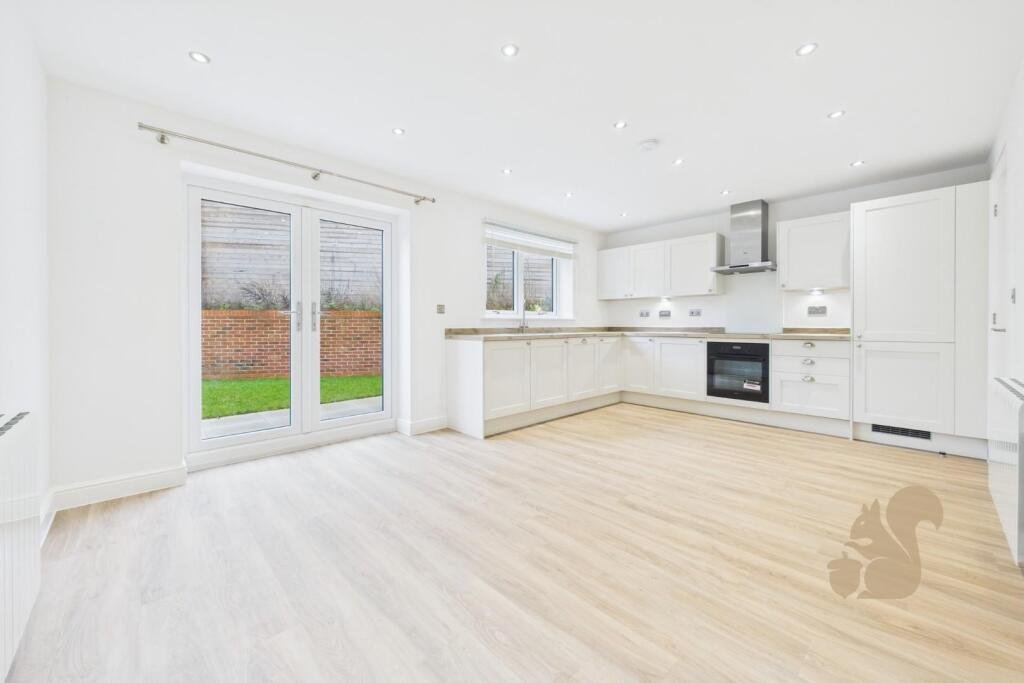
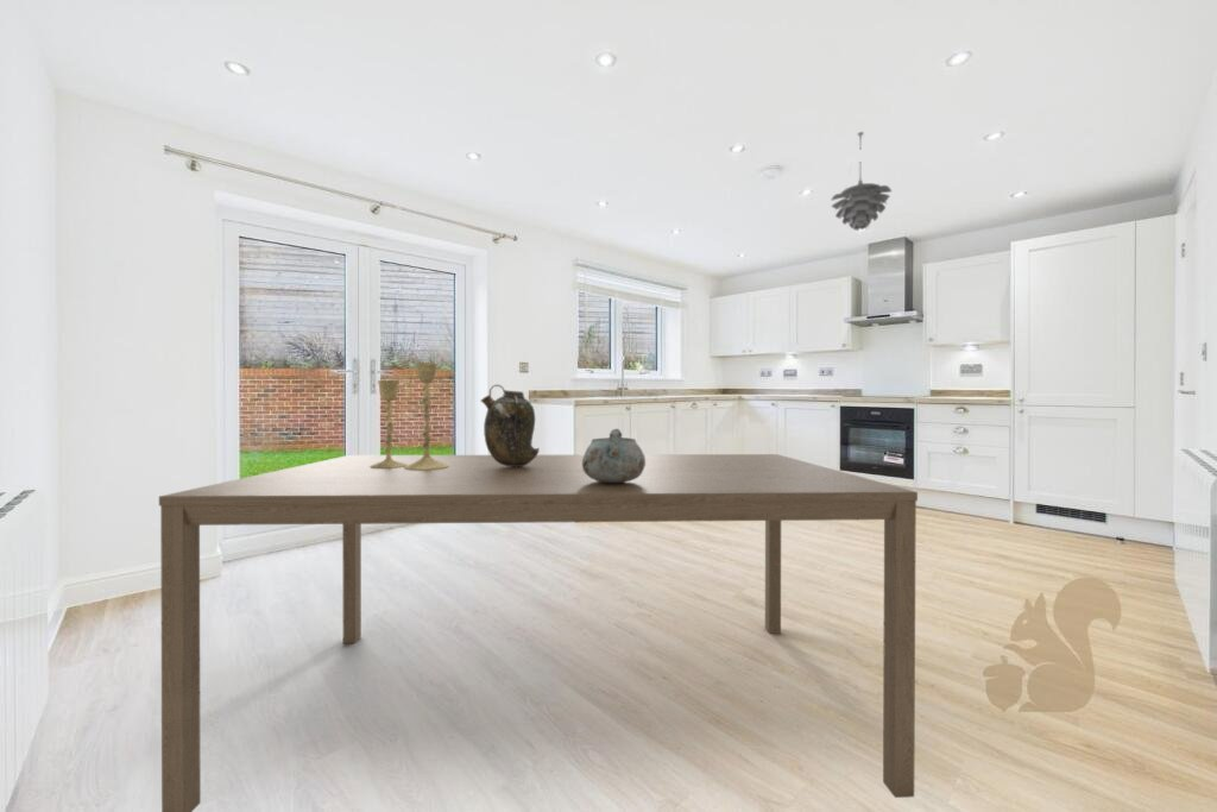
+ dining table [158,453,919,812]
+ candlestick [370,361,449,470]
+ pendant light [831,131,893,231]
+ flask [480,383,541,467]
+ decorative bowl [582,428,645,483]
